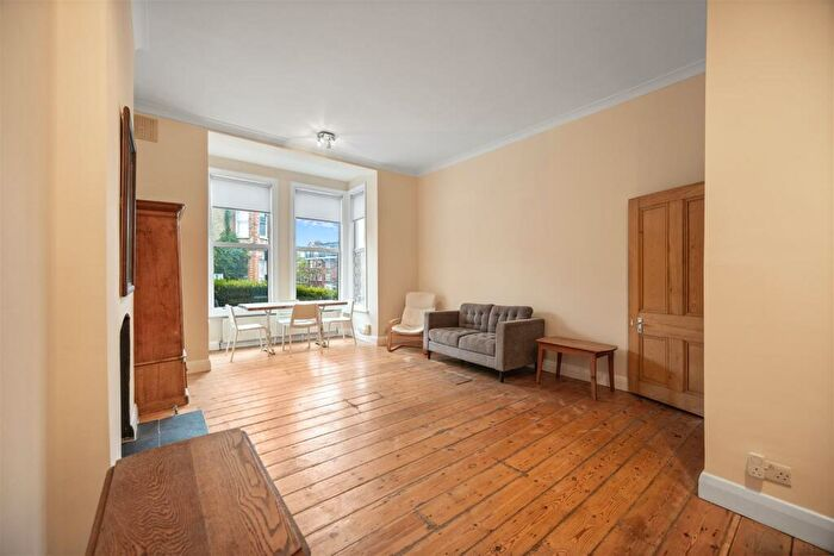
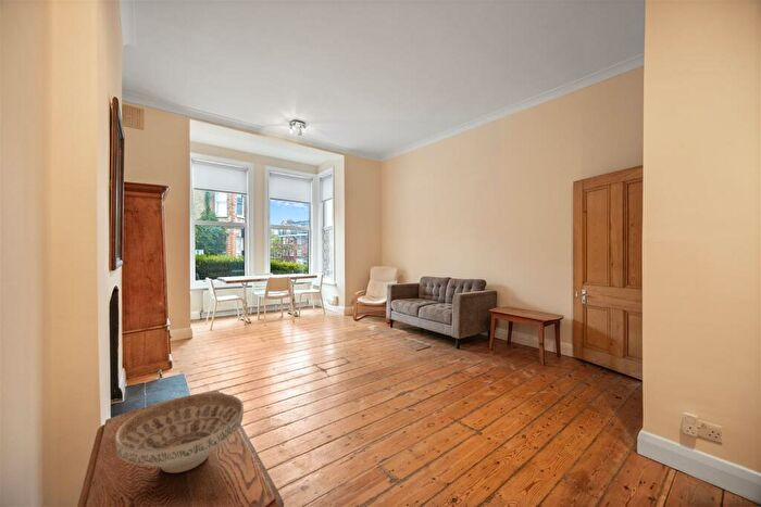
+ decorative bowl [114,392,245,473]
